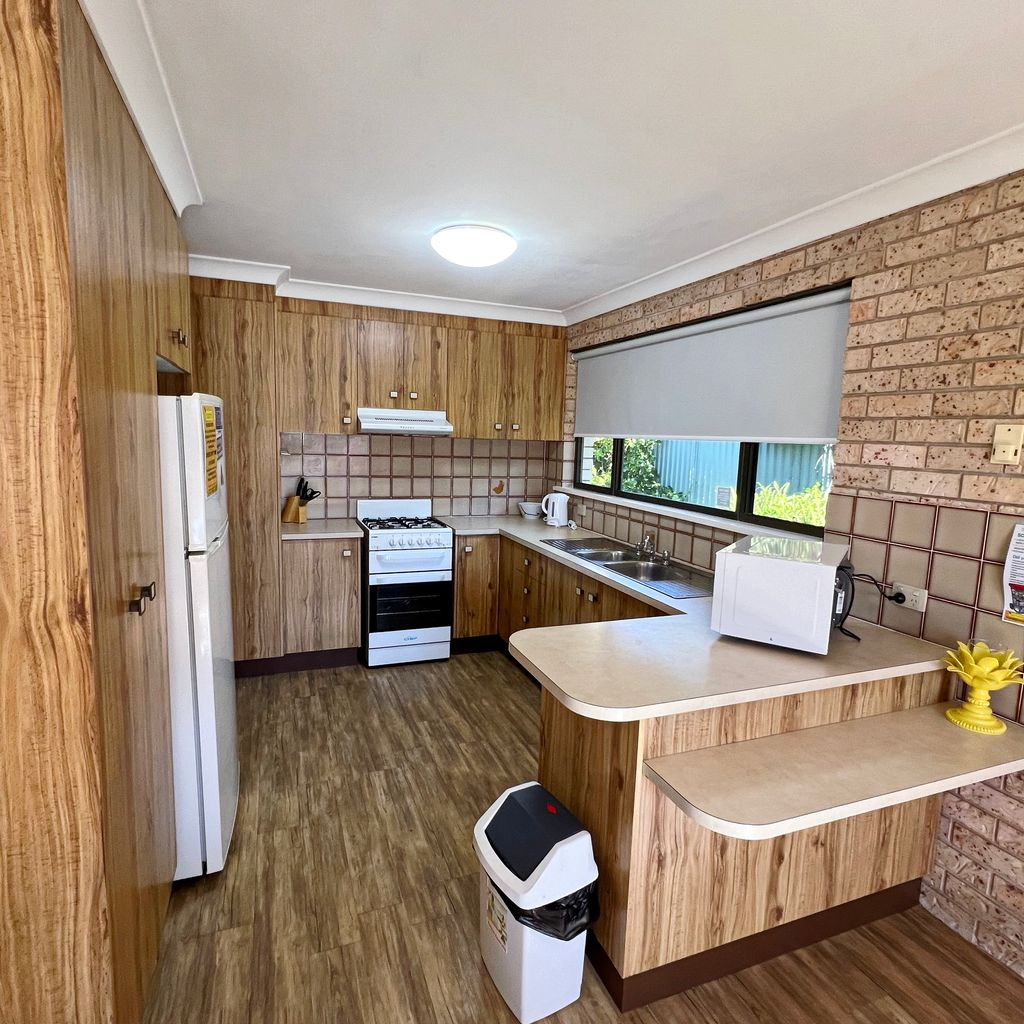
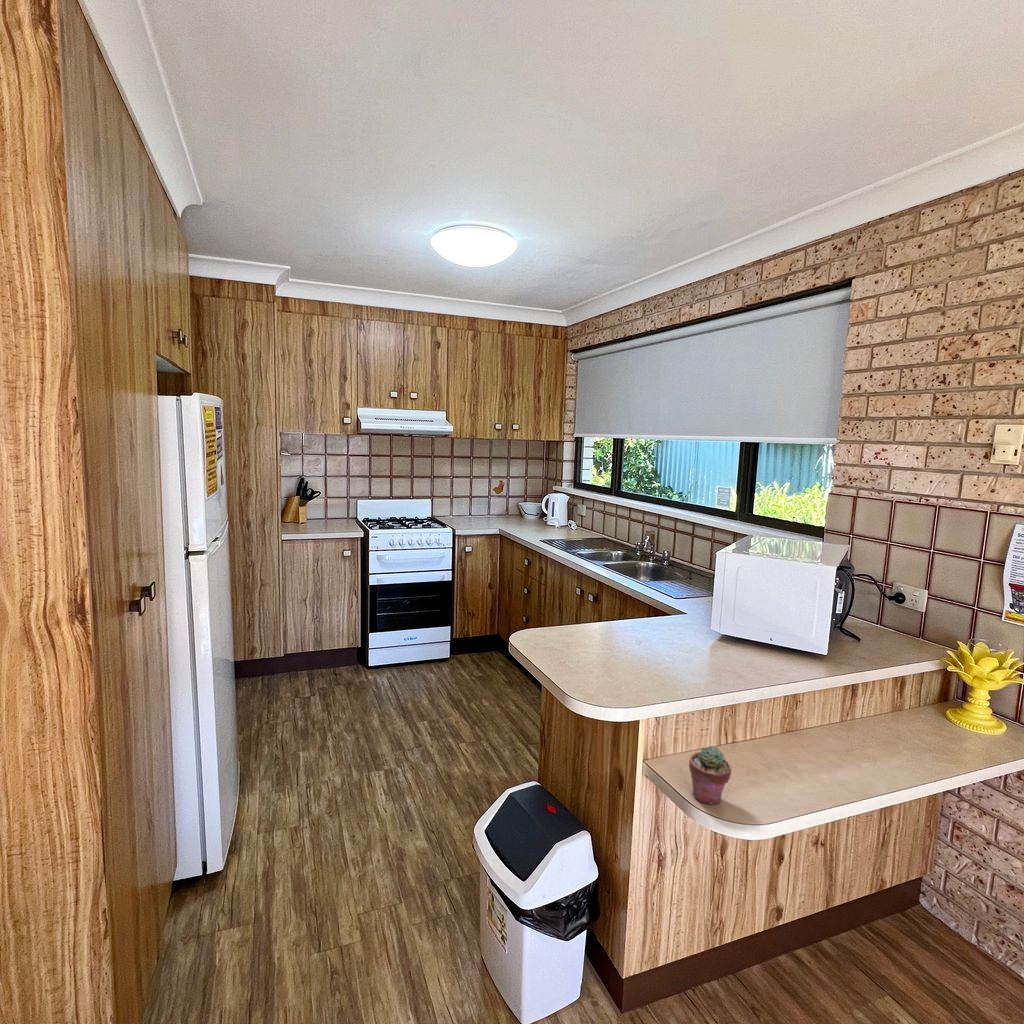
+ potted succulent [688,745,733,805]
